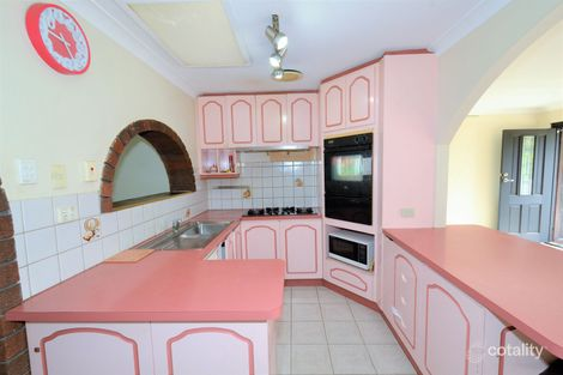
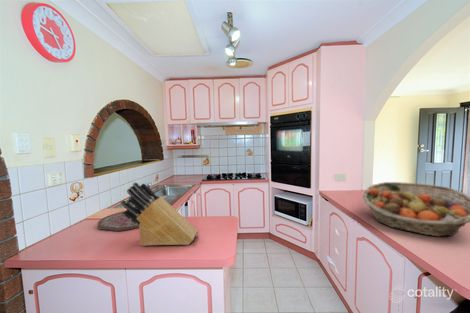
+ knife block [119,181,199,247]
+ fruit basket [361,181,470,237]
+ cutting board [97,210,143,232]
